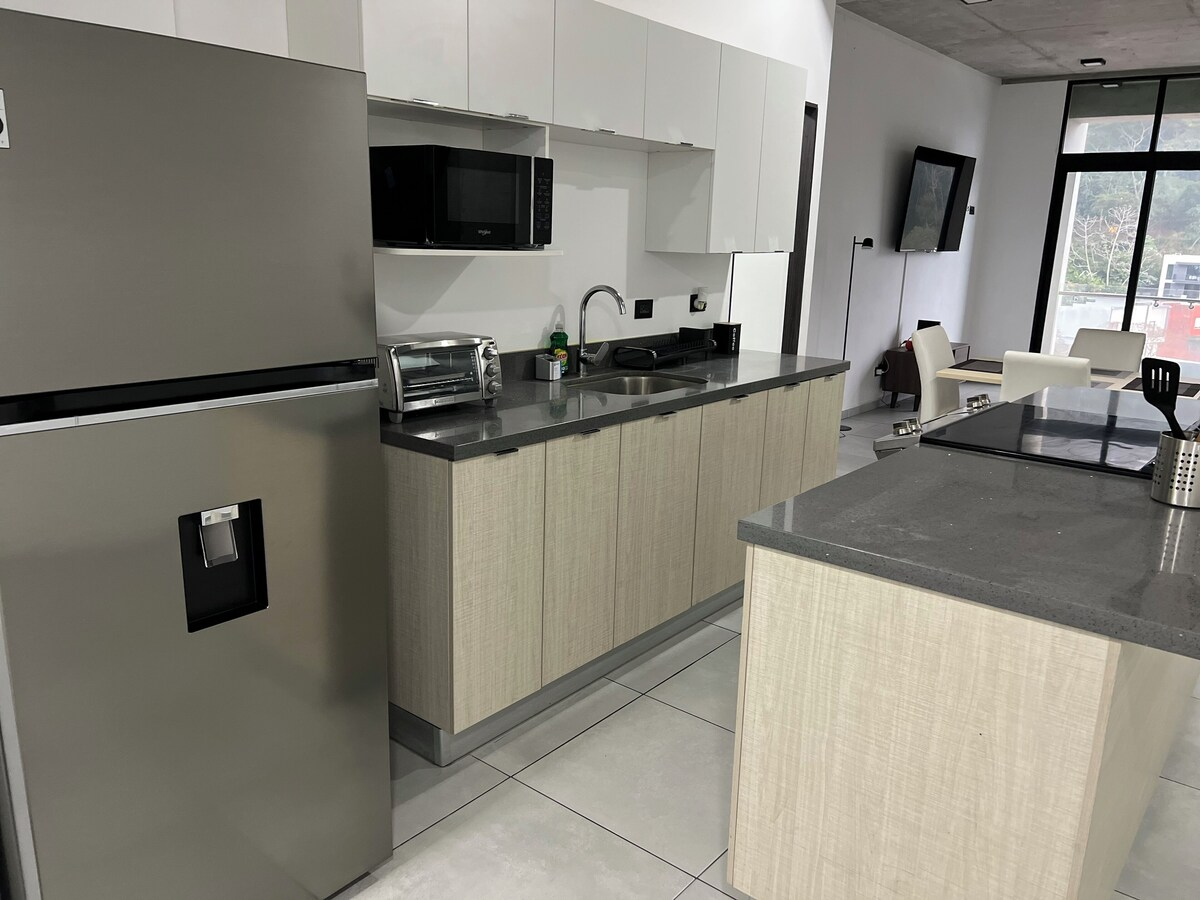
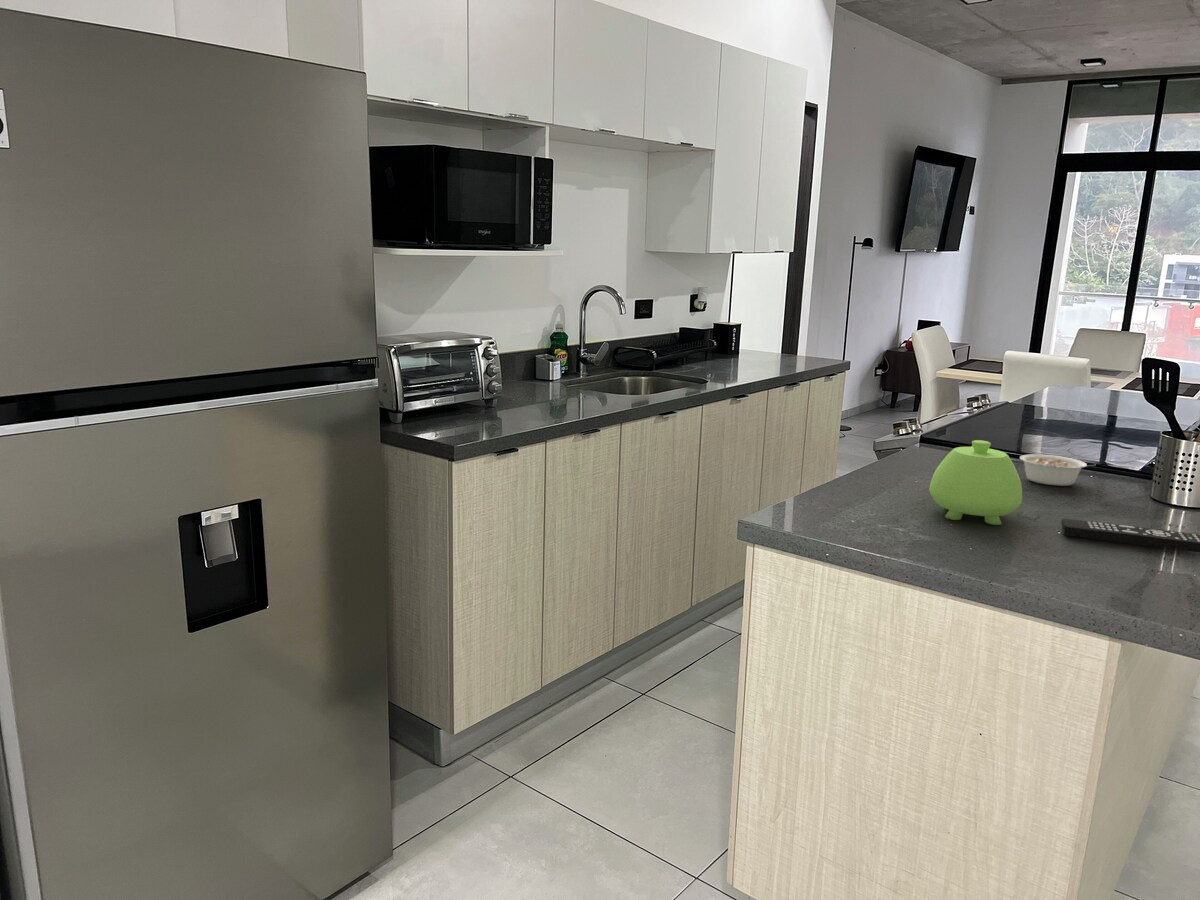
+ teapot [928,439,1023,526]
+ legume [1019,454,1095,487]
+ remote control [1061,518,1200,553]
